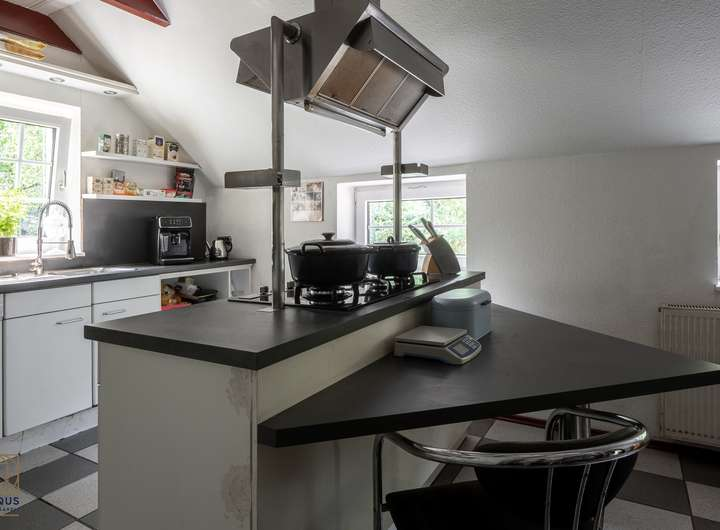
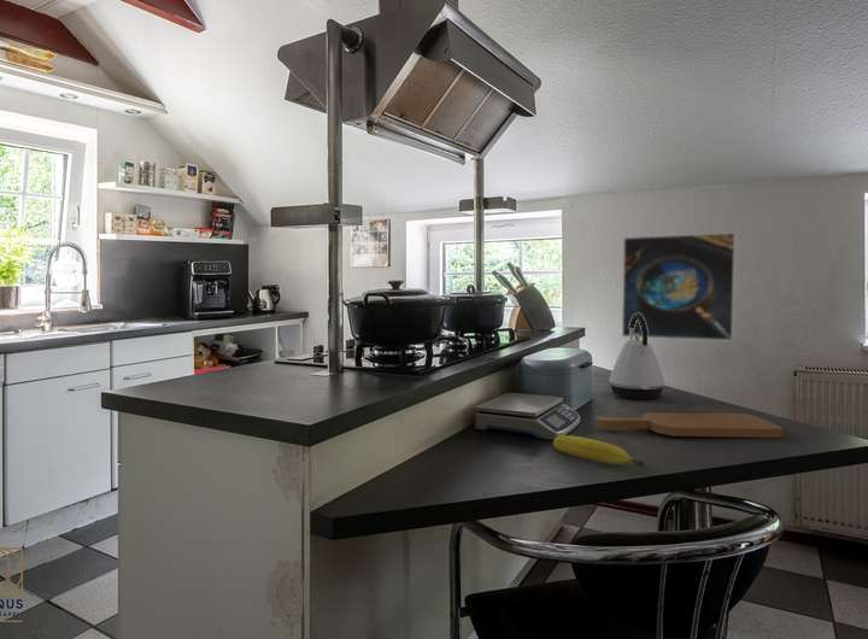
+ kettle [609,313,665,400]
+ cutting board [594,411,784,439]
+ fruit [552,434,646,467]
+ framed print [621,231,737,342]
